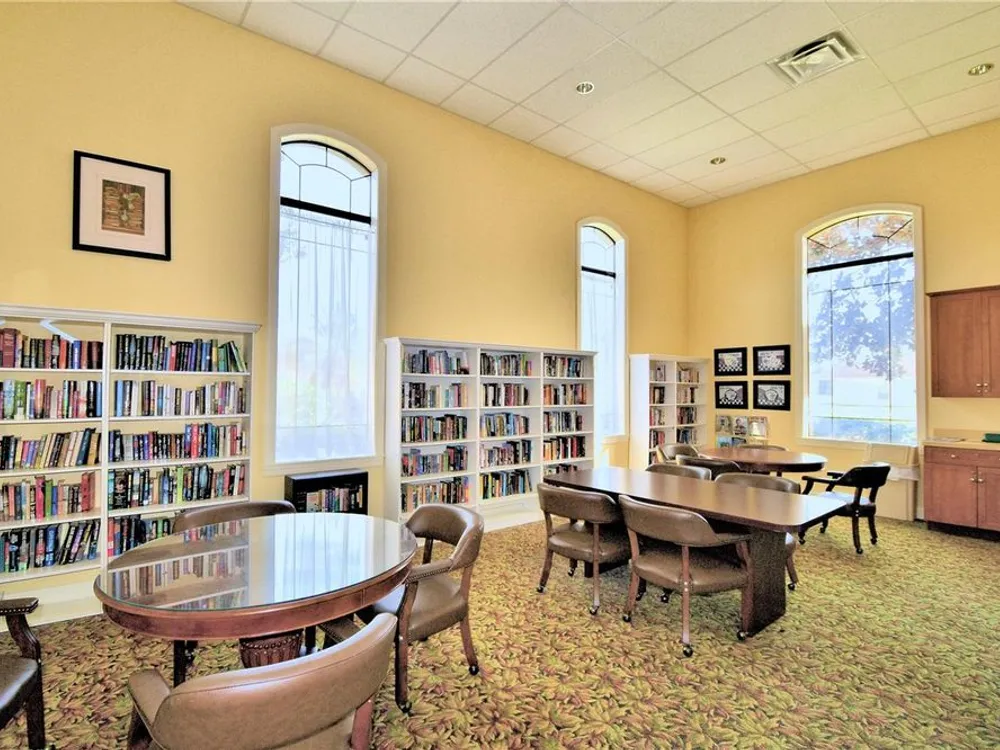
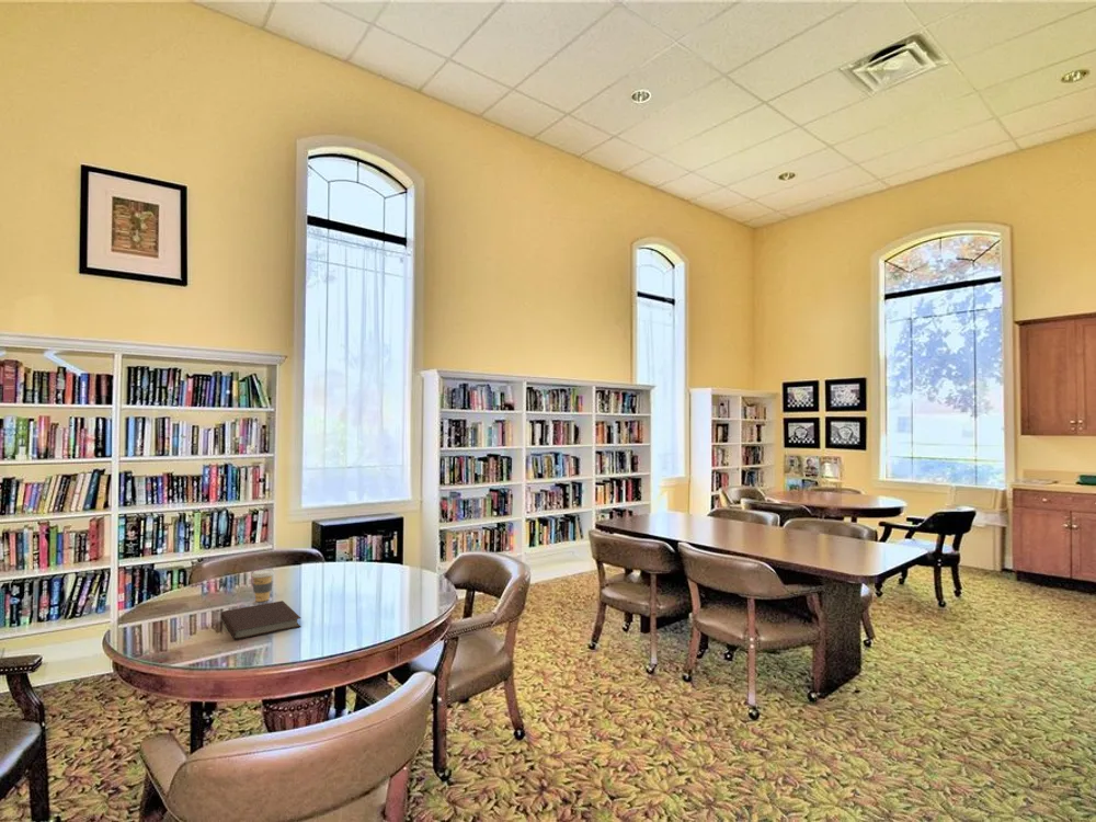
+ notebook [220,600,301,641]
+ coffee cup [250,569,275,603]
